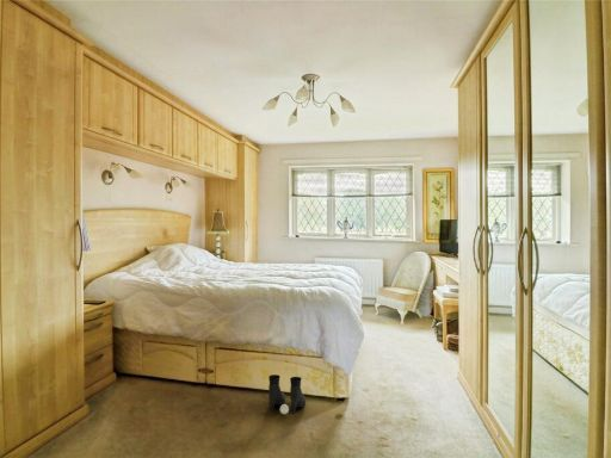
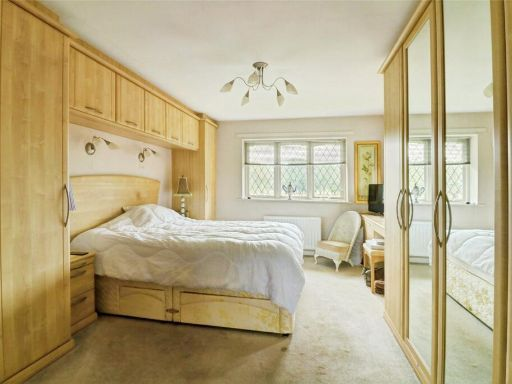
- boots [267,373,307,415]
